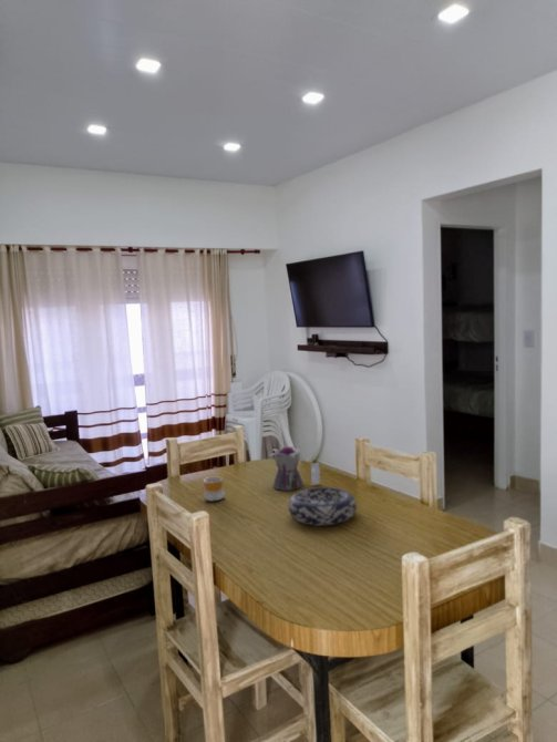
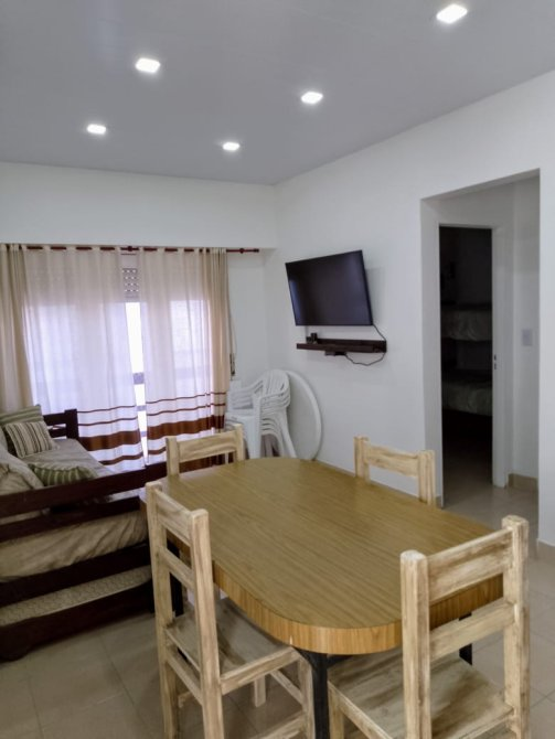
- decorative bowl [287,486,358,527]
- mug [203,476,226,503]
- teapot [268,445,321,492]
